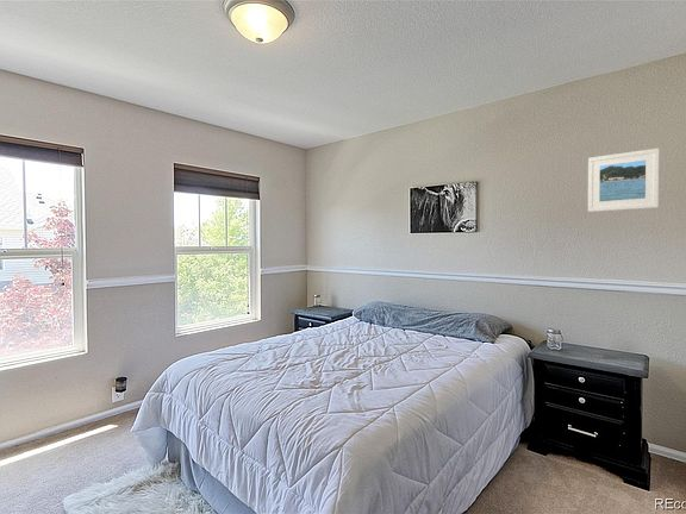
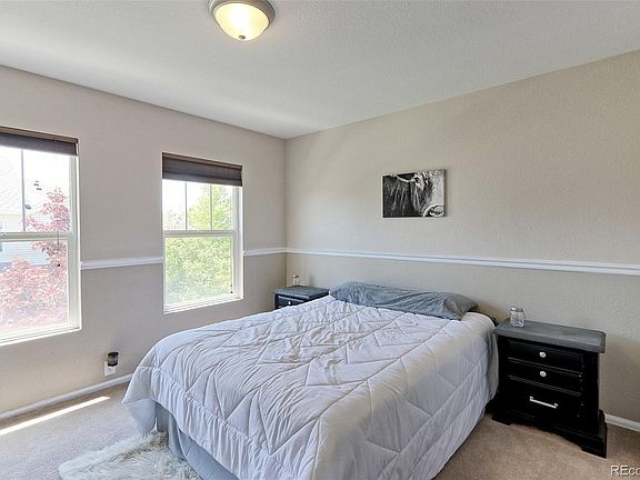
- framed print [587,148,661,213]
